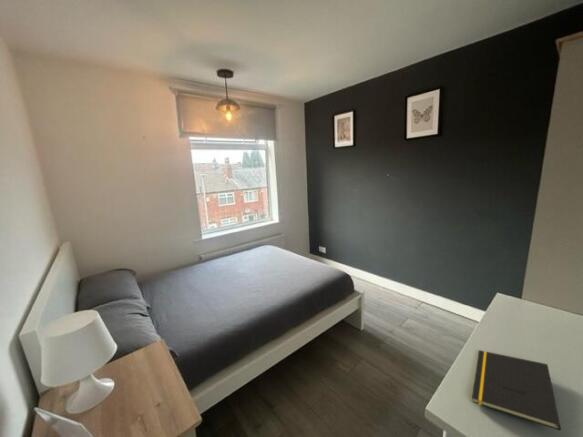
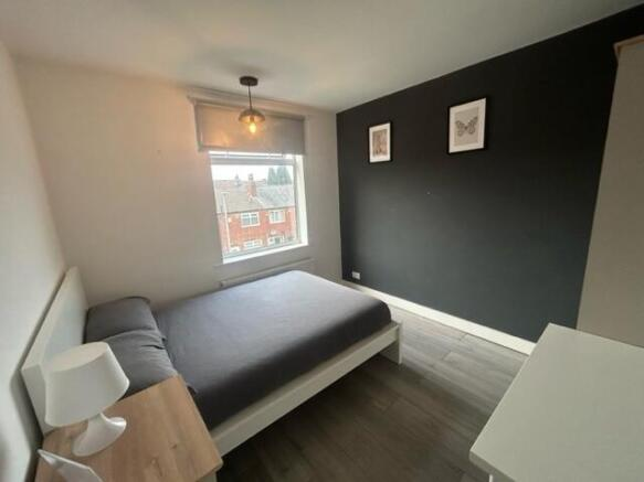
- notepad [471,349,562,431]
